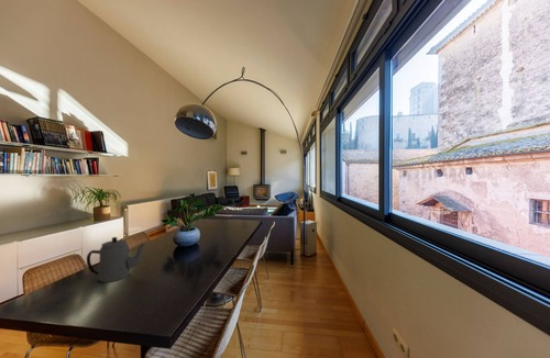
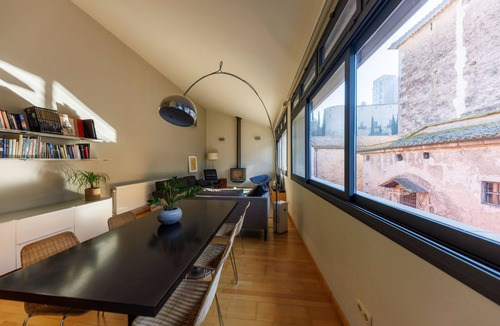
- teapot [86,236,146,283]
